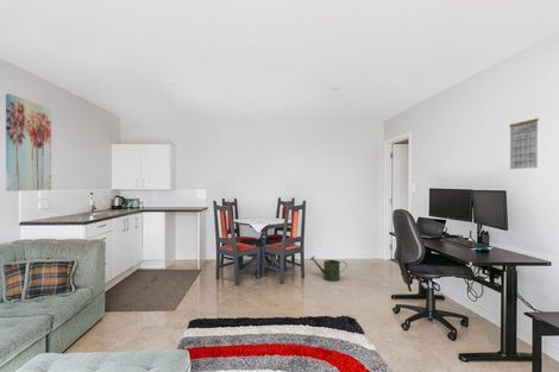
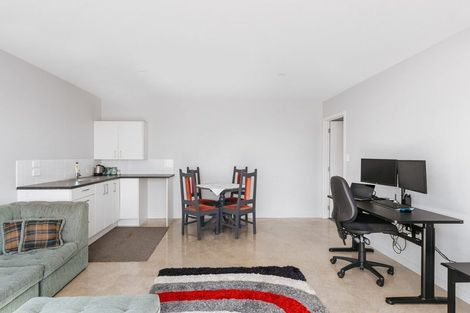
- calendar [508,112,540,170]
- wall art [5,93,52,193]
- watering can [308,256,348,283]
